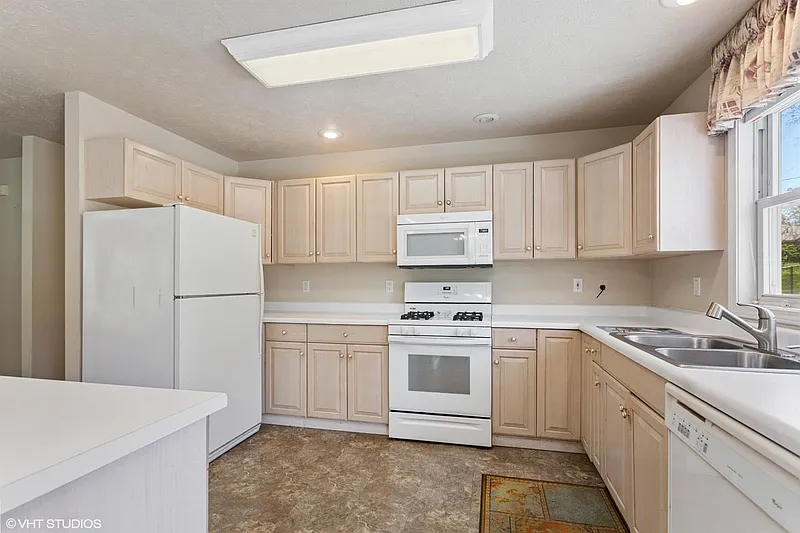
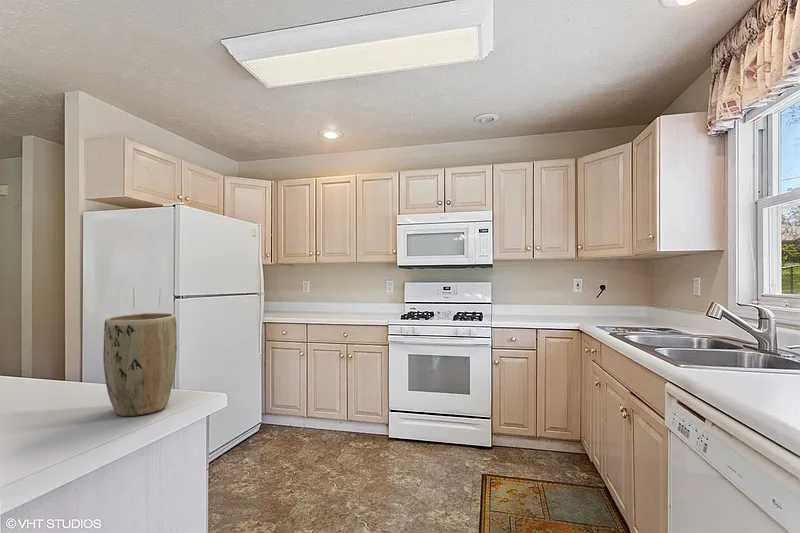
+ plant pot [102,312,178,417]
